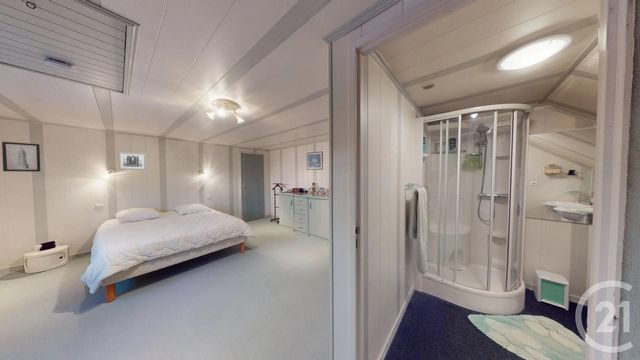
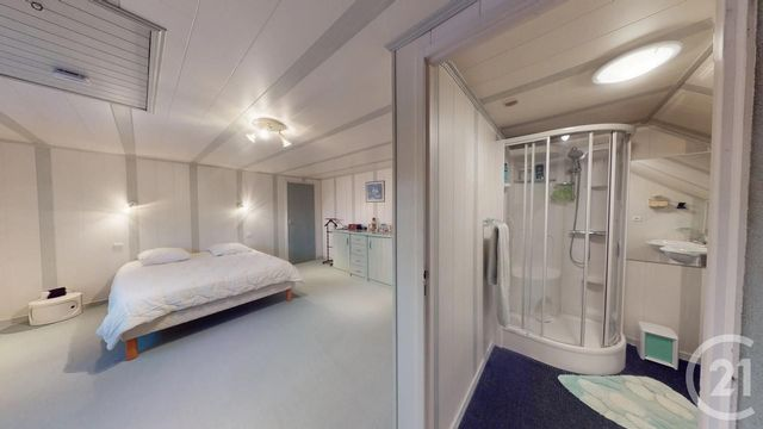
- wall art [1,141,41,173]
- wall art [118,151,147,171]
